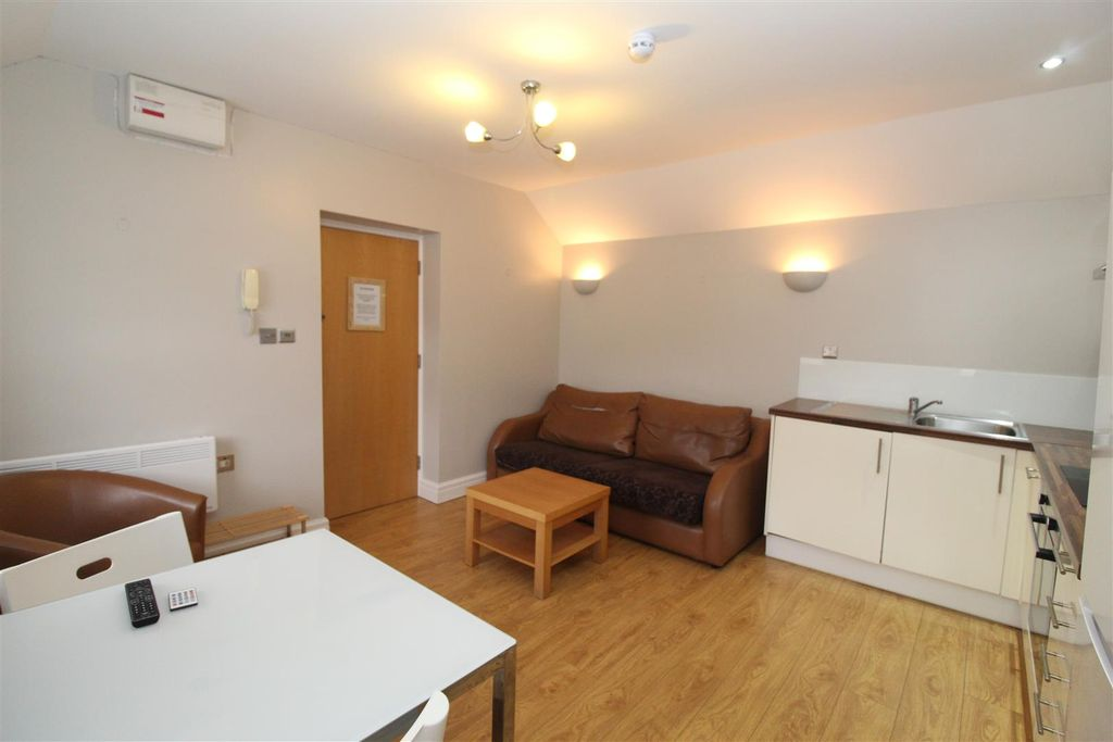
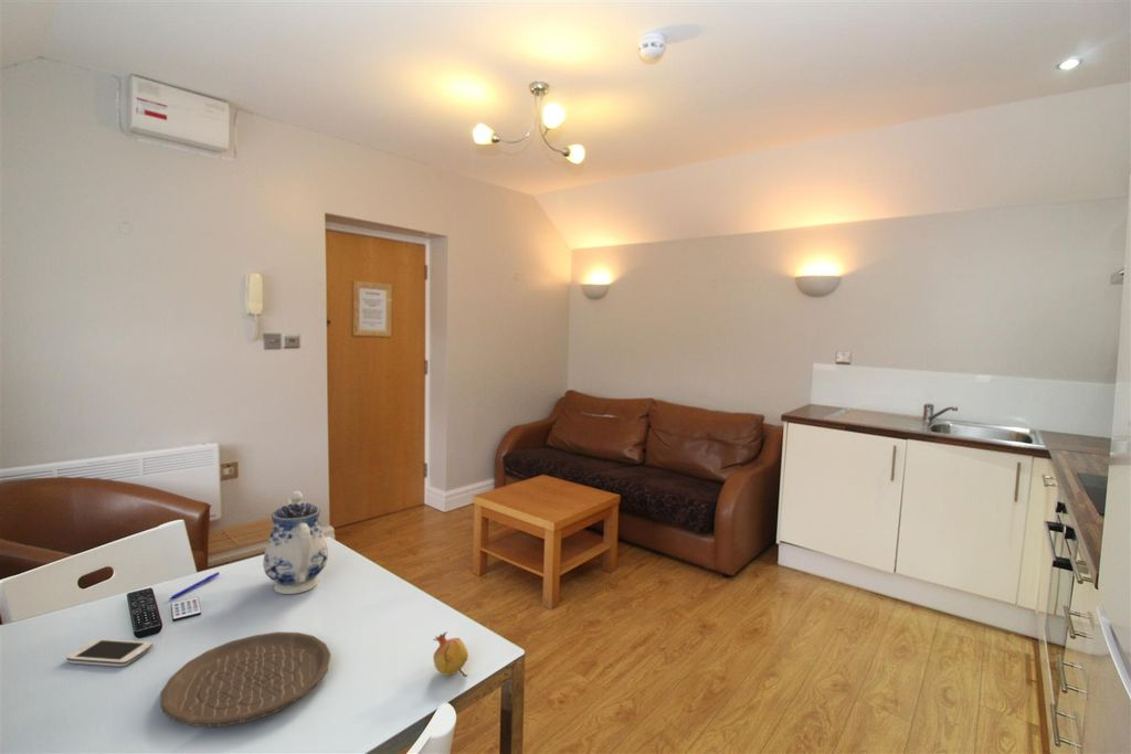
+ pen [168,571,221,601]
+ plate [159,630,332,728]
+ smartphone [65,638,154,668]
+ fruit [432,630,469,678]
+ teapot [263,490,329,595]
